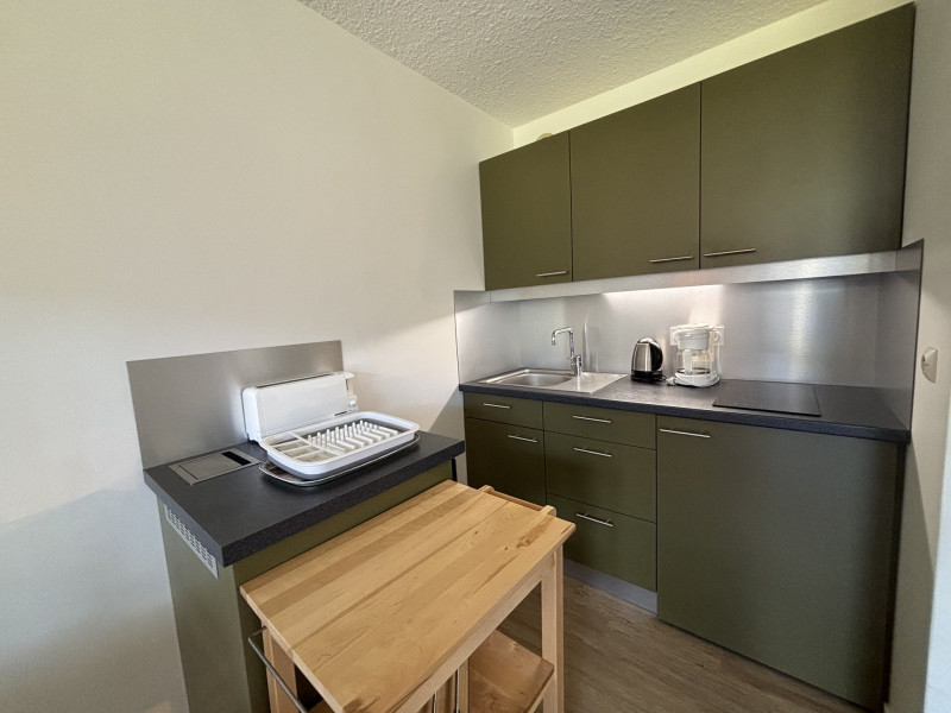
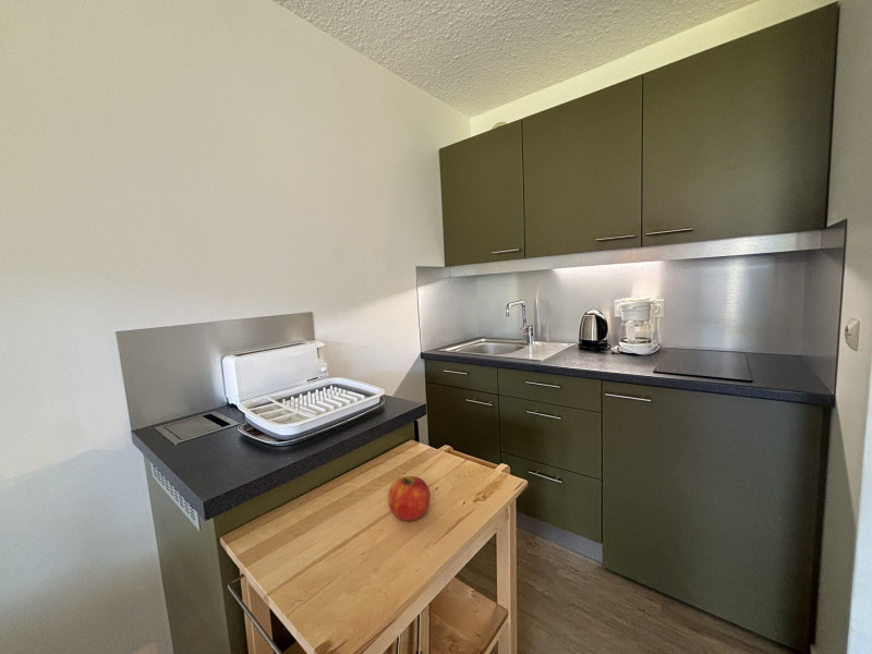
+ apple [387,475,432,522]
